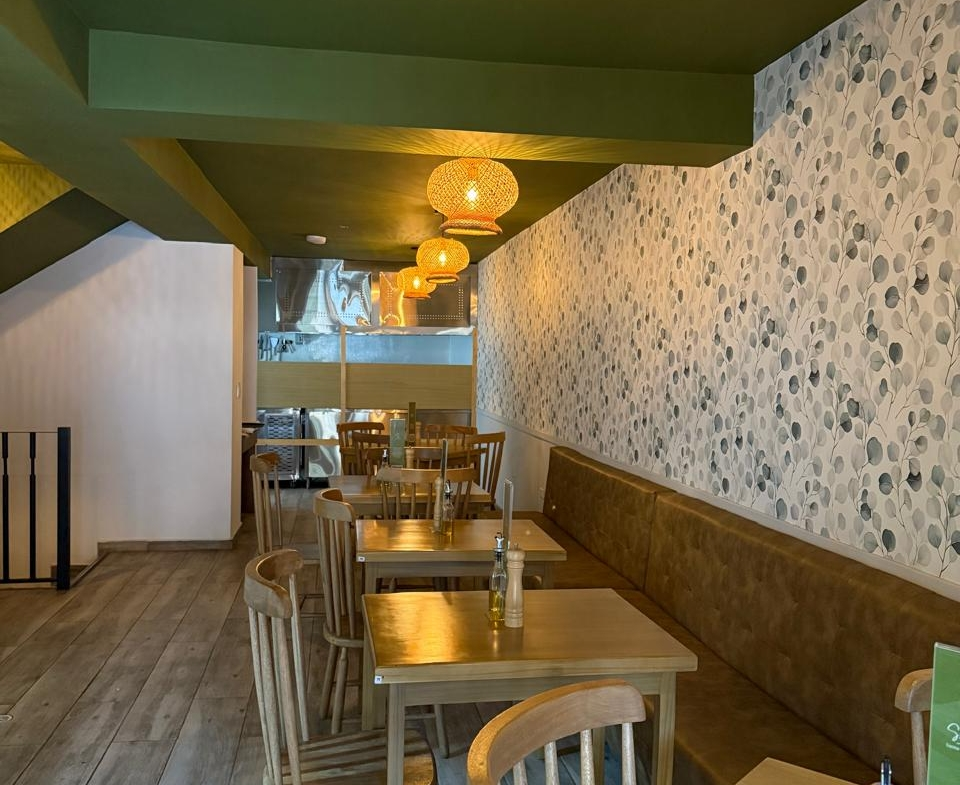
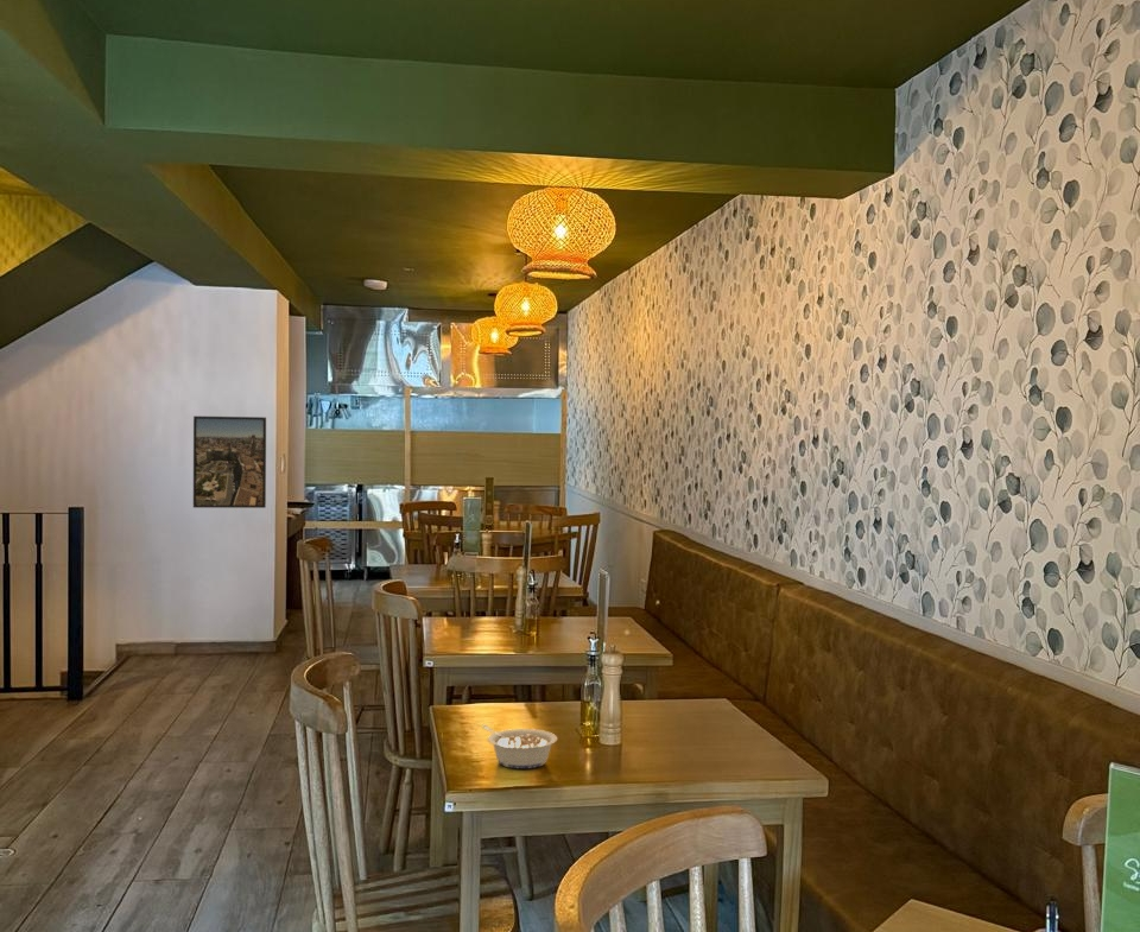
+ legume [481,724,558,769]
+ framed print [192,414,267,509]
